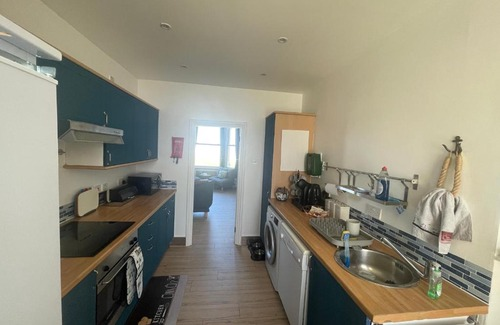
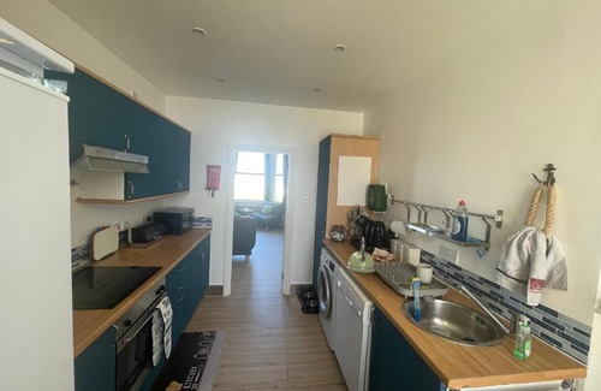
+ kettle [346,236,376,274]
